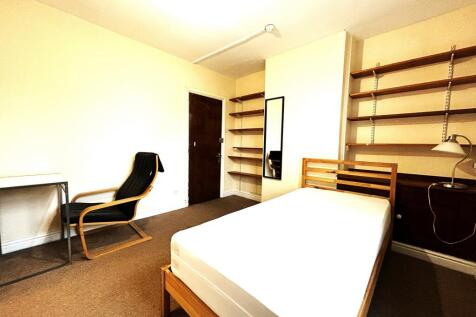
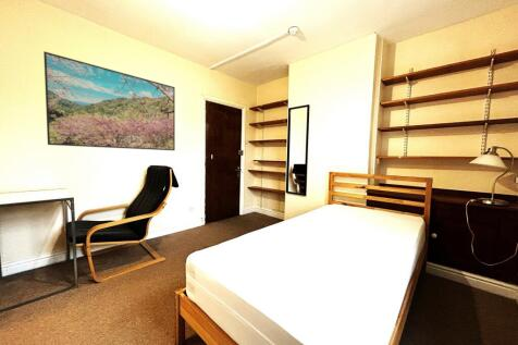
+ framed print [42,50,176,151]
